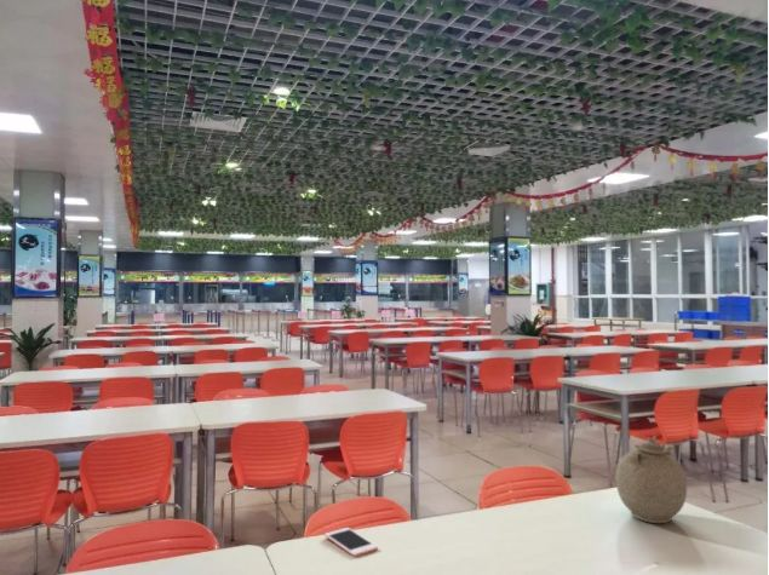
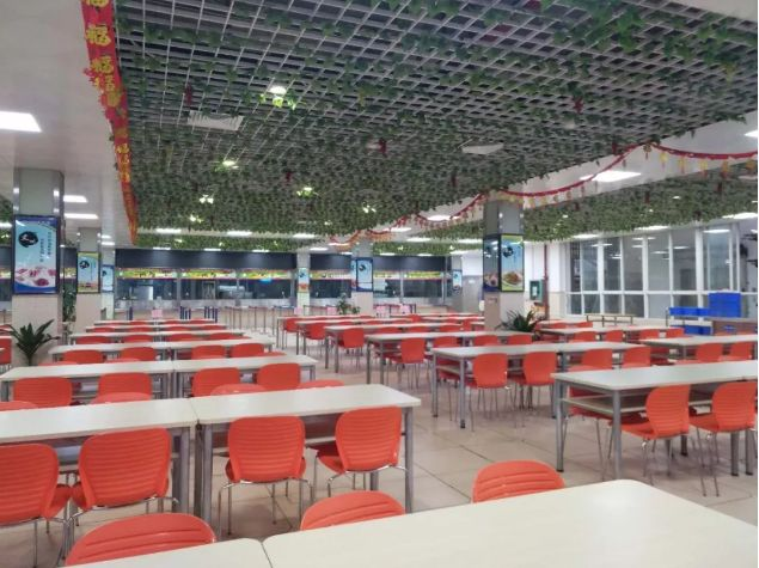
- cell phone [323,527,379,558]
- teapot [615,435,688,524]
